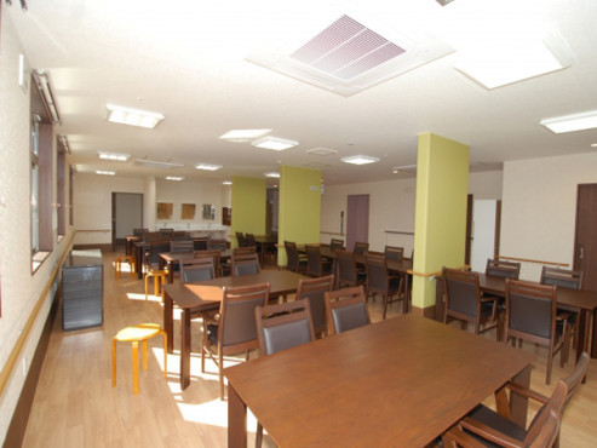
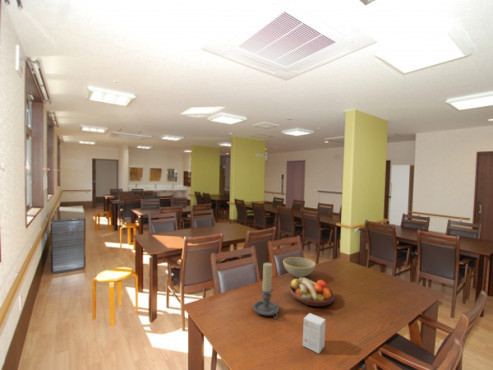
+ candle holder [252,262,280,320]
+ small box [302,312,326,355]
+ fruit bowl [288,277,336,308]
+ bowl [282,256,316,279]
